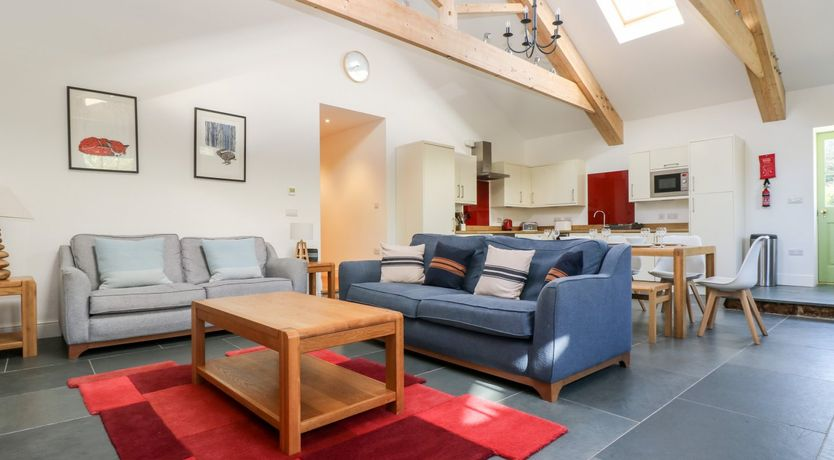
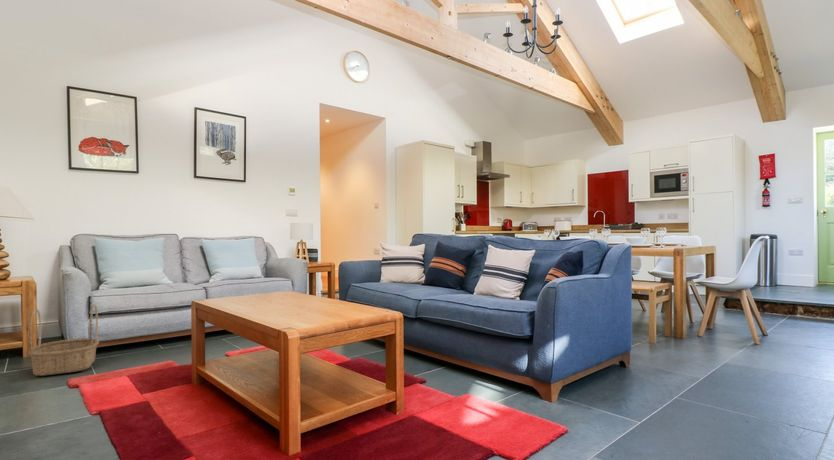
+ basket [27,304,100,377]
